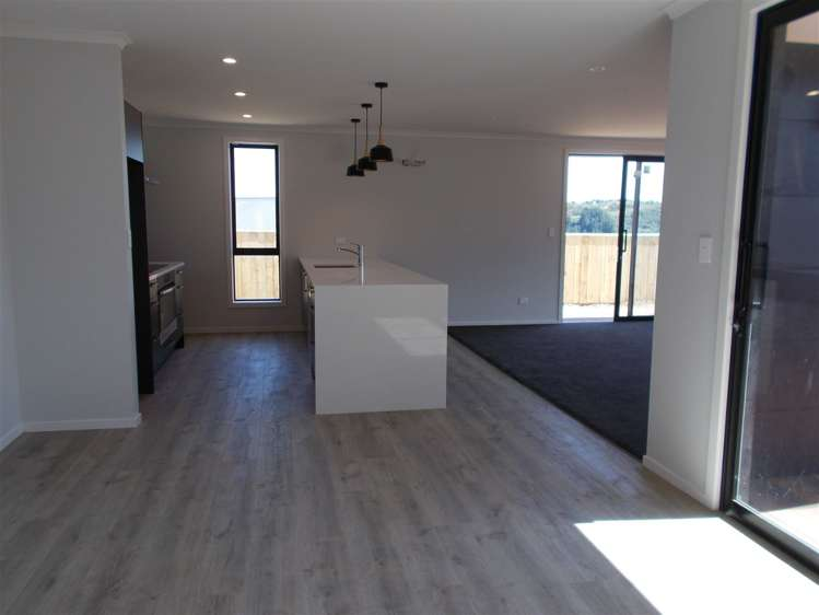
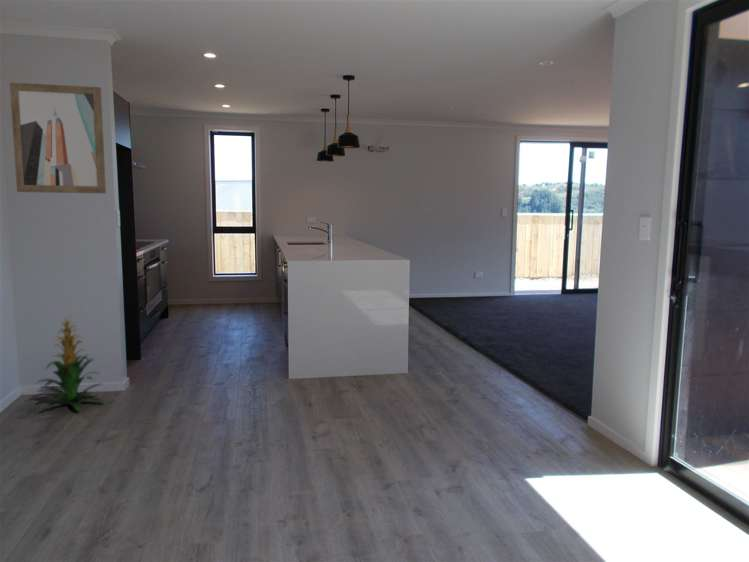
+ wall art [9,82,107,194]
+ indoor plant [34,314,106,412]
